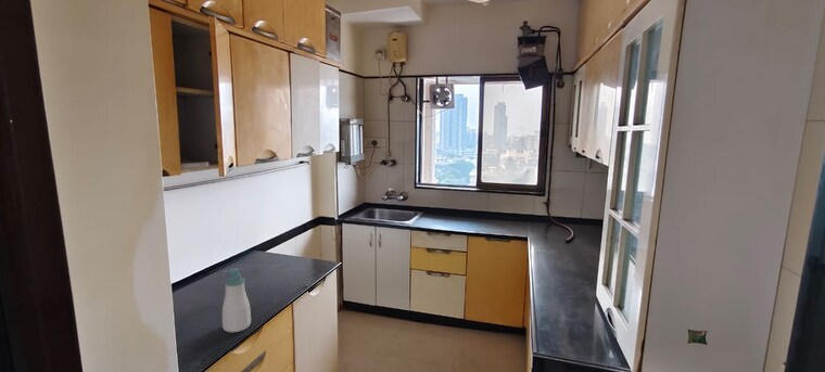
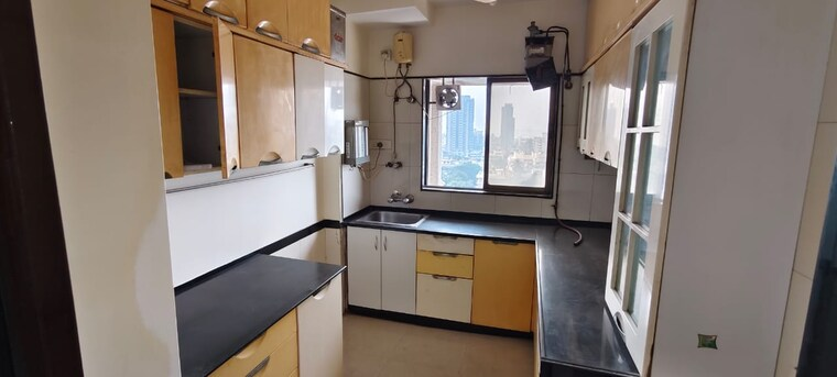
- soap bottle [221,267,252,334]
